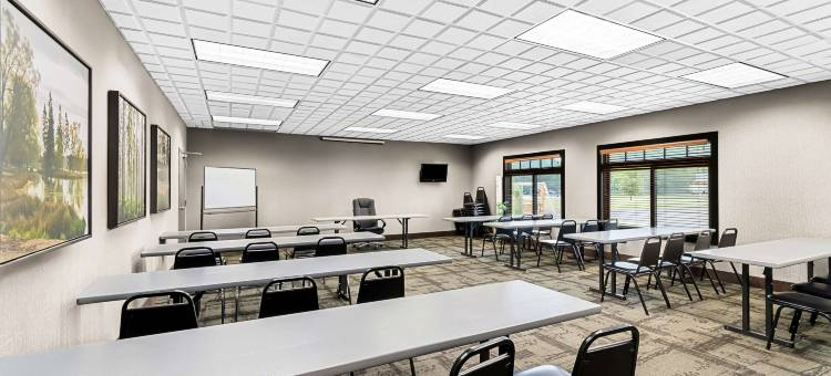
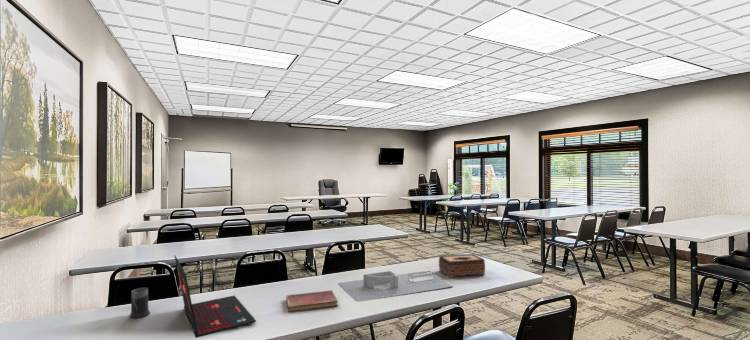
+ laptop [174,255,257,339]
+ tissue box [438,253,486,278]
+ mug [128,287,151,319]
+ desk organizer [337,270,454,303]
+ diary [285,289,339,313]
